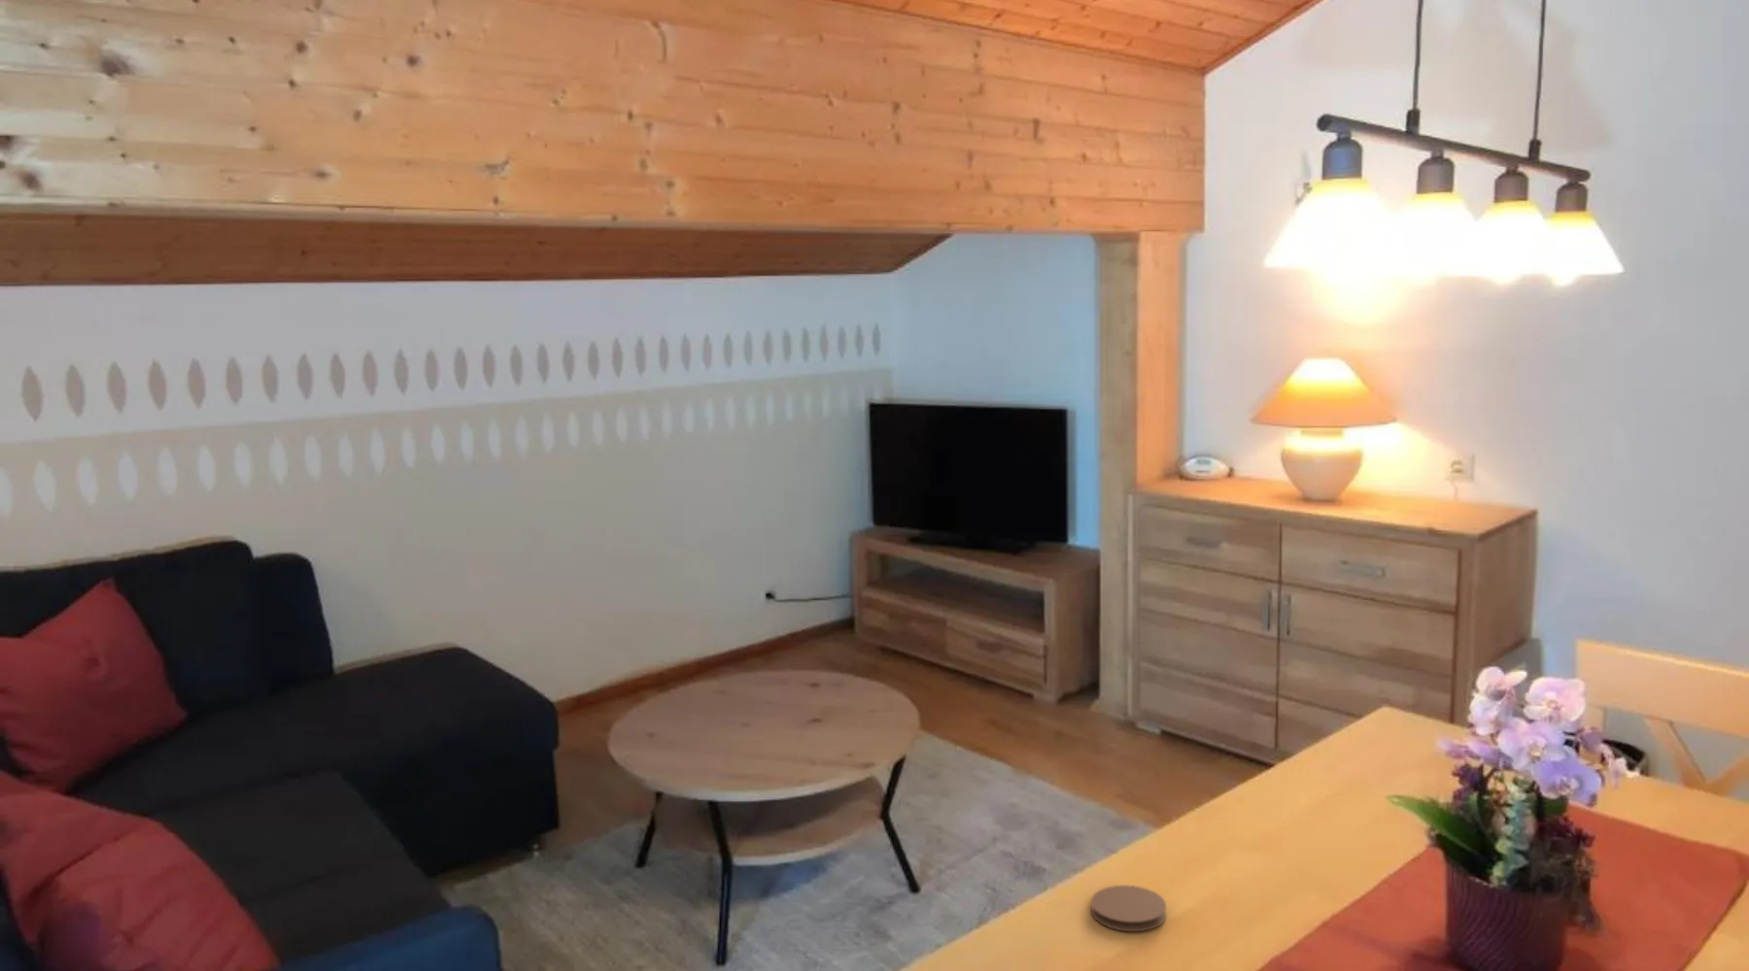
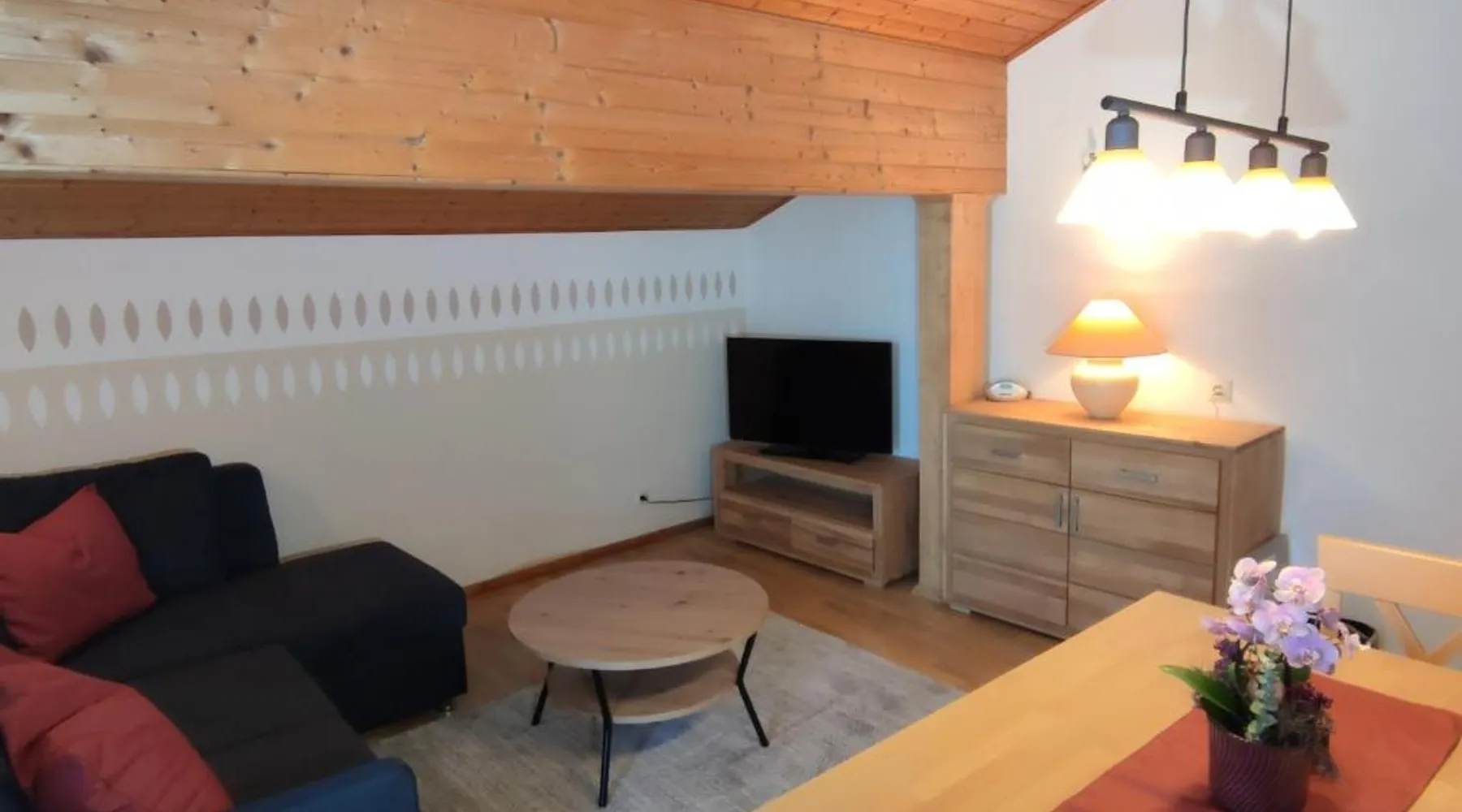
- coaster [1090,885,1166,933]
